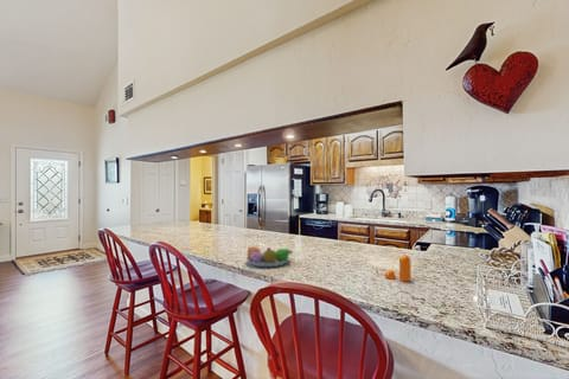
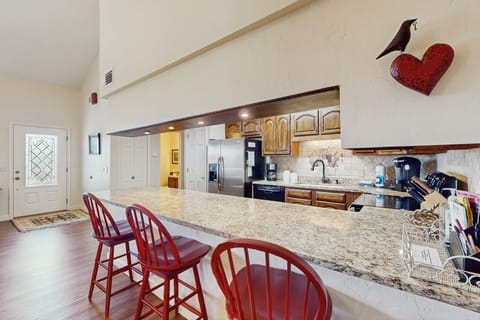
- fruit bowl [244,245,293,268]
- pepper shaker [384,255,413,283]
